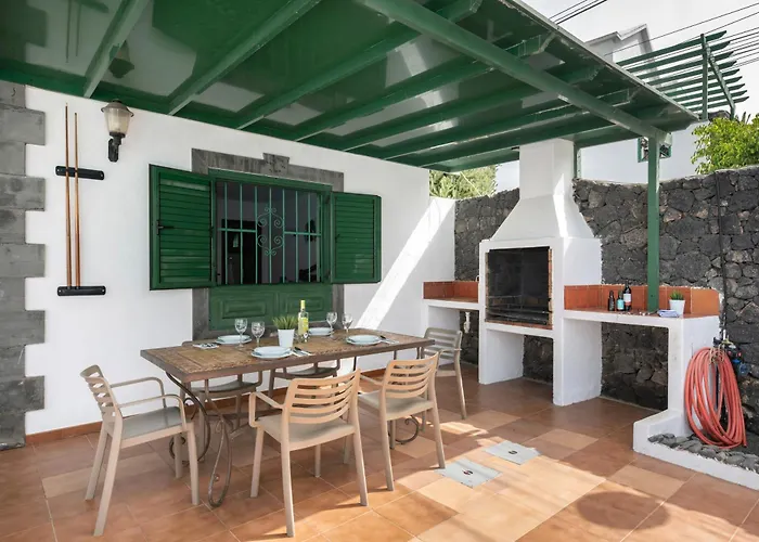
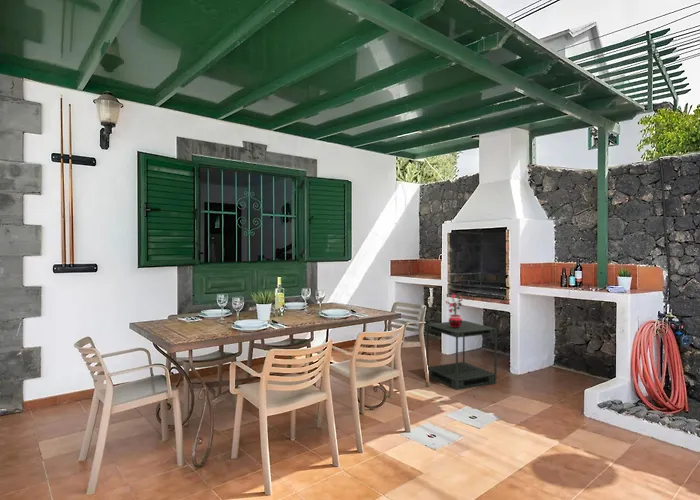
+ side table [426,320,498,391]
+ potted plant [443,292,465,328]
